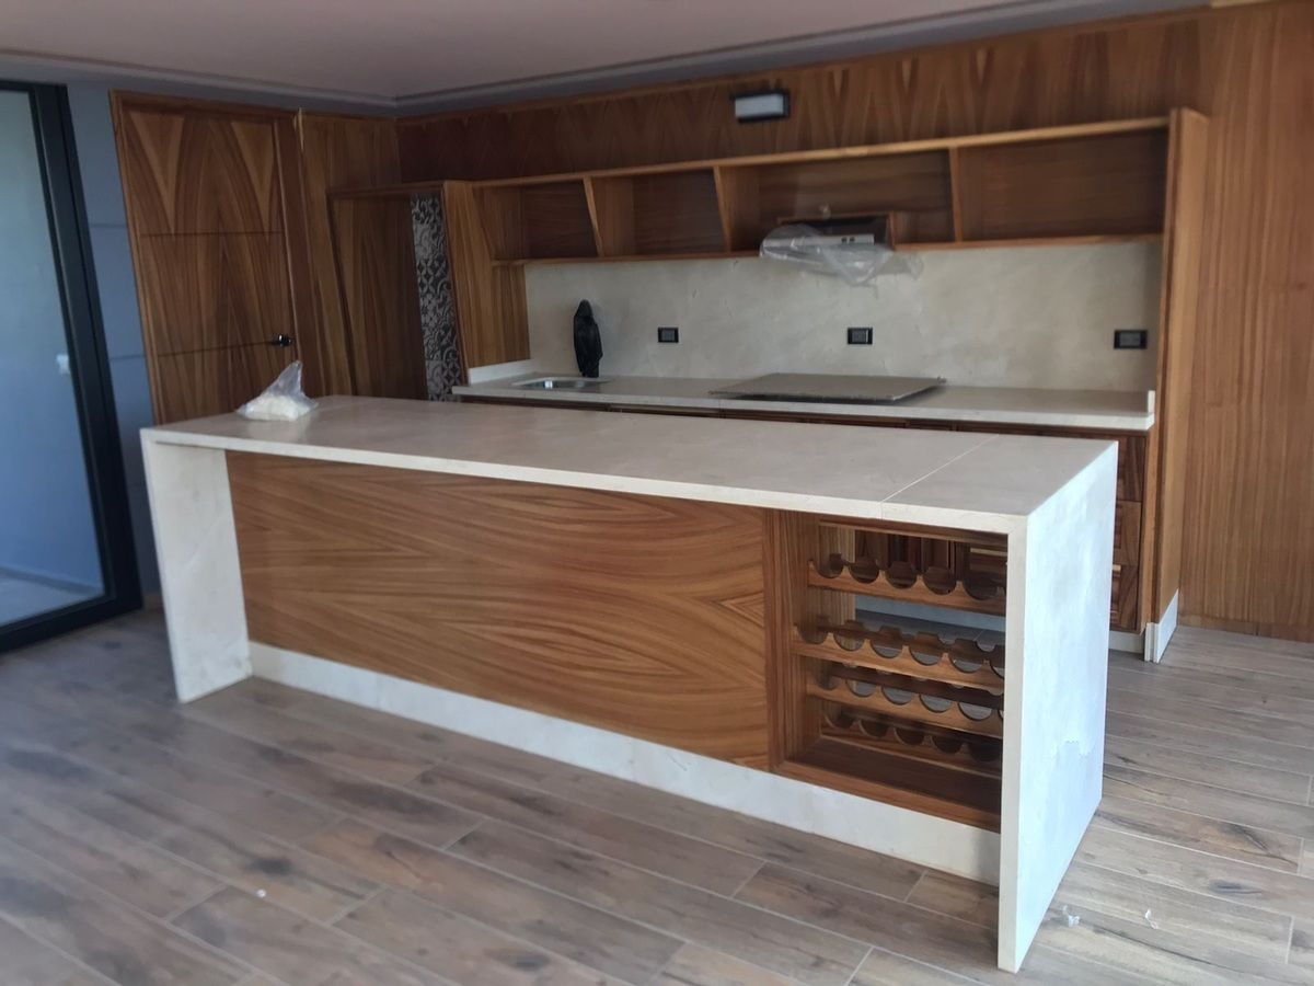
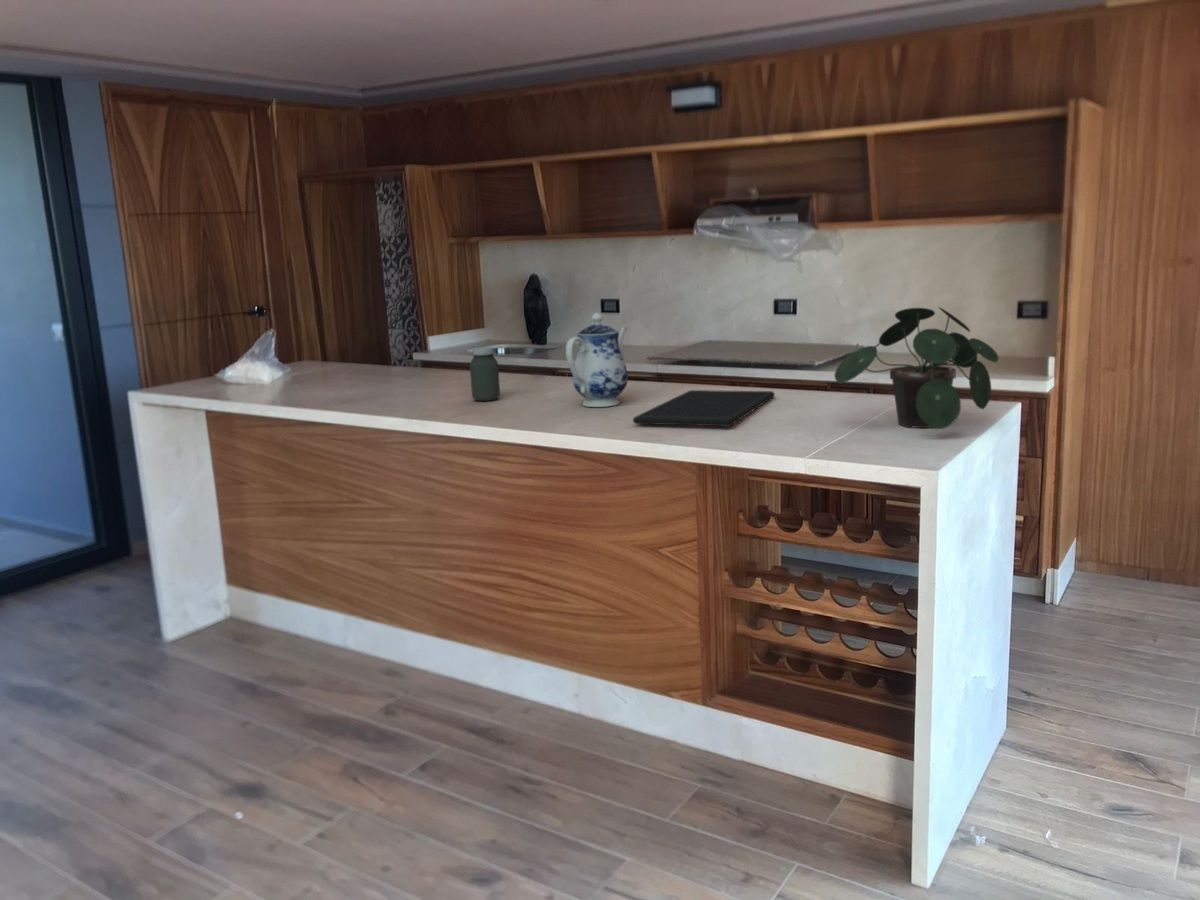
+ teapot [565,312,629,408]
+ jar [469,346,501,402]
+ potted plant [833,306,999,430]
+ cutting board [632,389,776,427]
